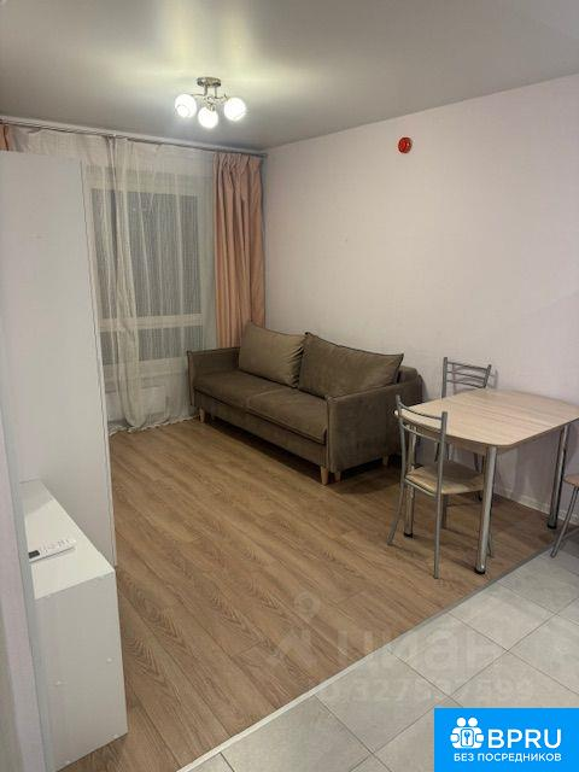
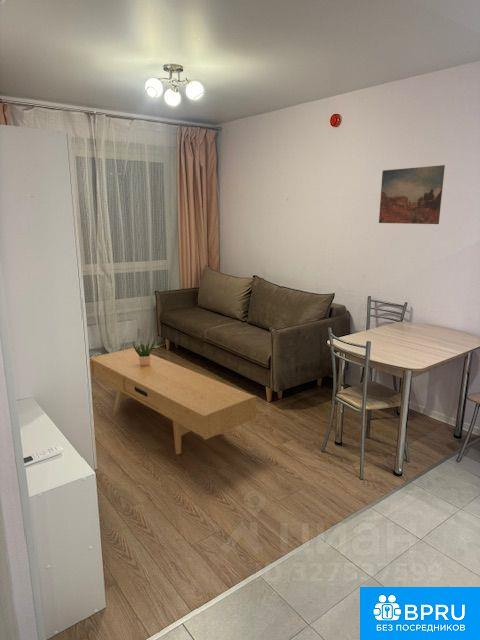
+ potted plant [132,336,157,366]
+ wall art [378,164,446,225]
+ tv console [89,347,257,456]
